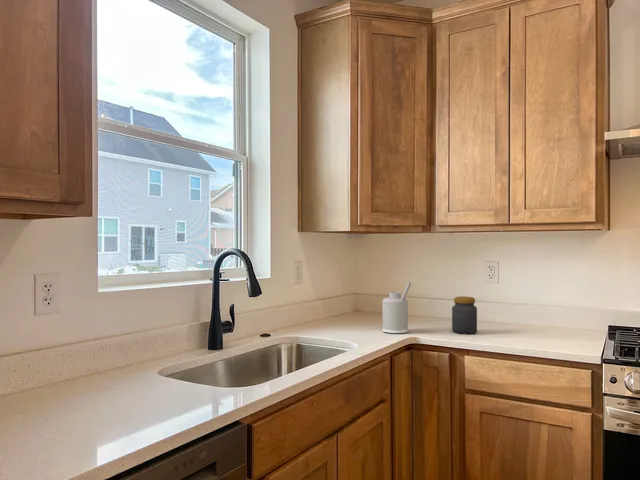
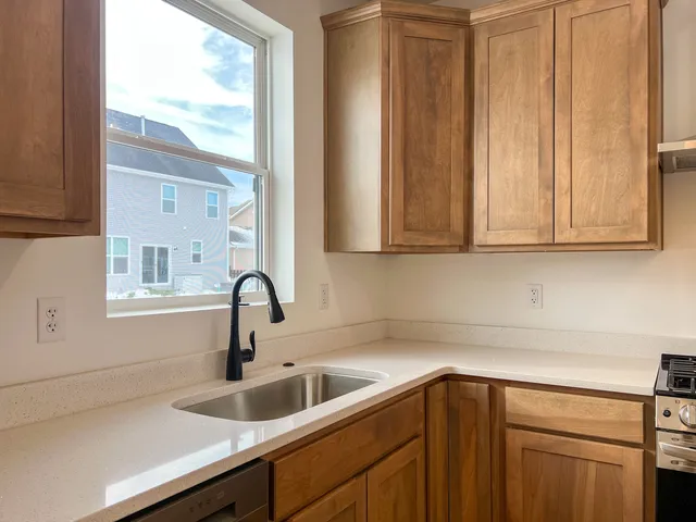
- jar [451,296,478,335]
- soap dispenser [382,281,412,335]
